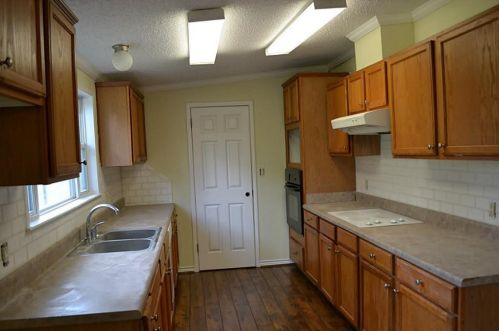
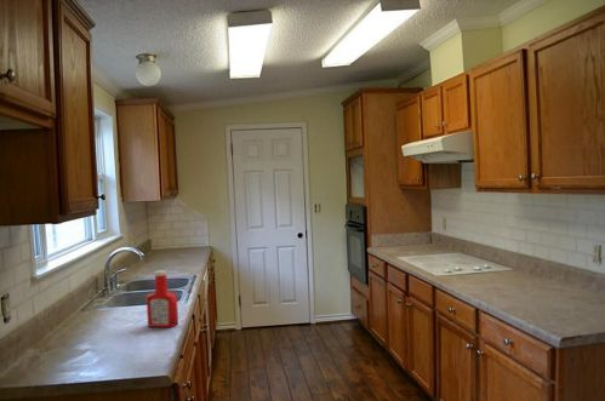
+ soap bottle [145,269,179,328]
